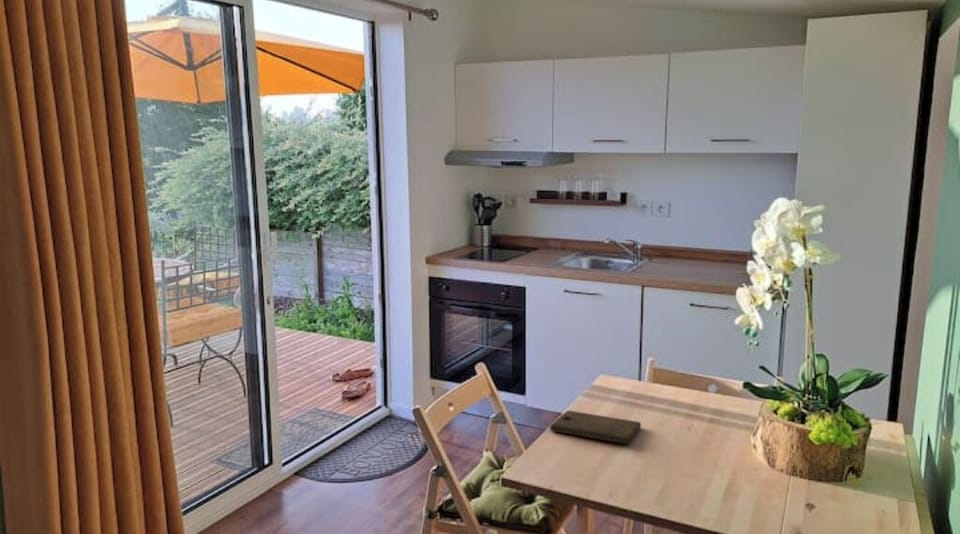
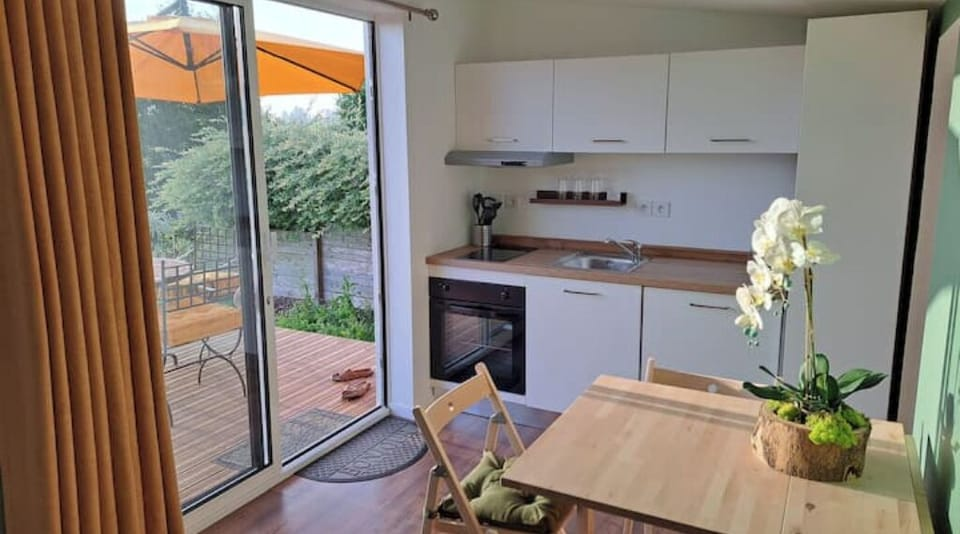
- cutting board [549,409,642,445]
